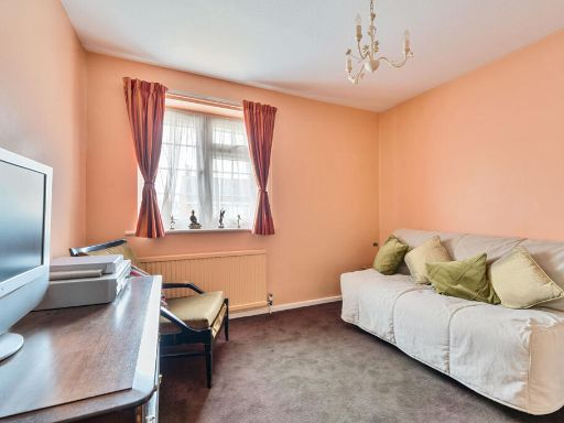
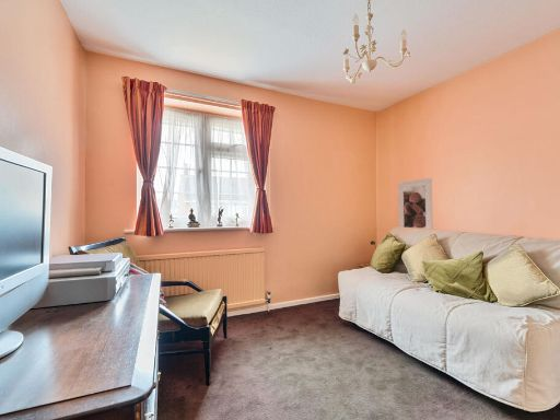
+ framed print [397,177,434,231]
